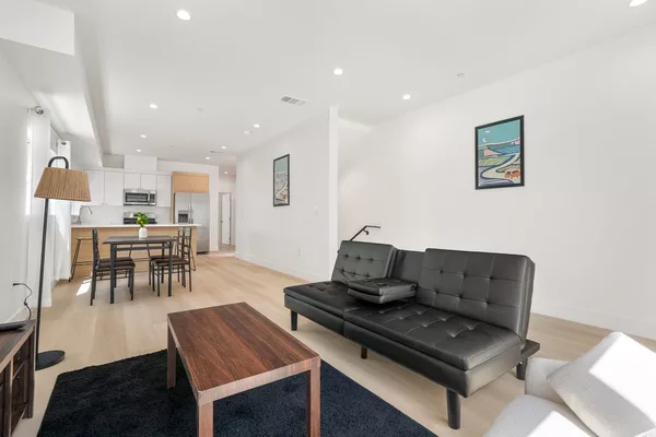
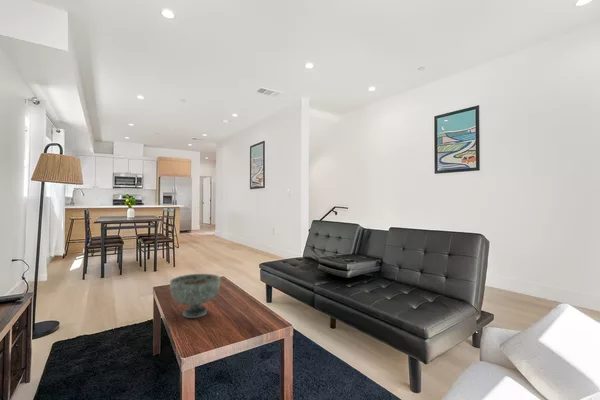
+ decorative bowl [169,273,222,319]
